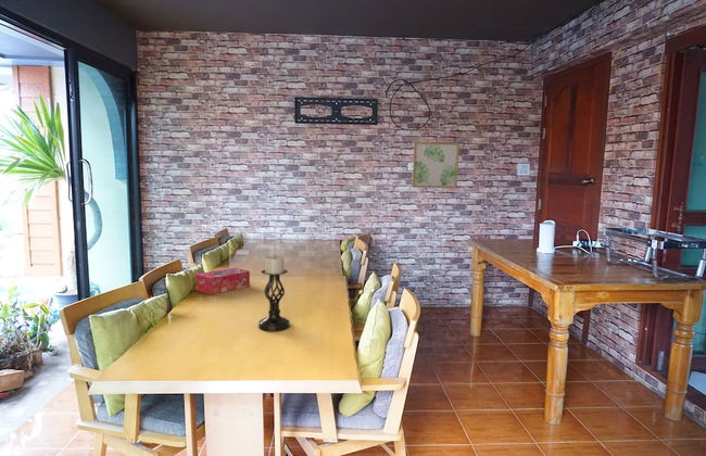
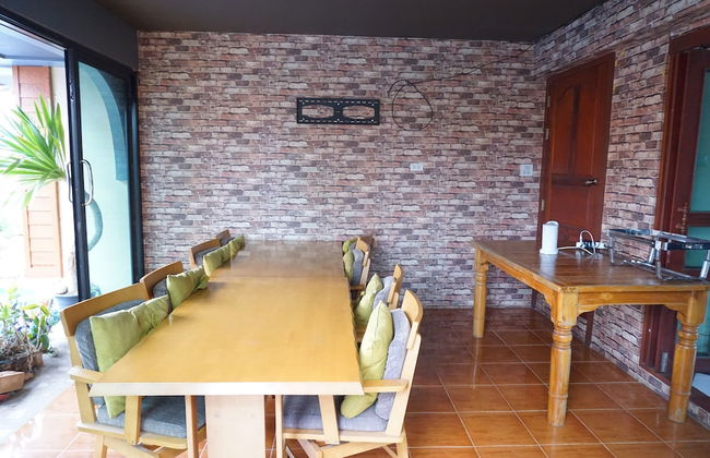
- candle holder [257,253,291,332]
- tissue box [194,267,251,295]
- wall art [412,141,461,190]
